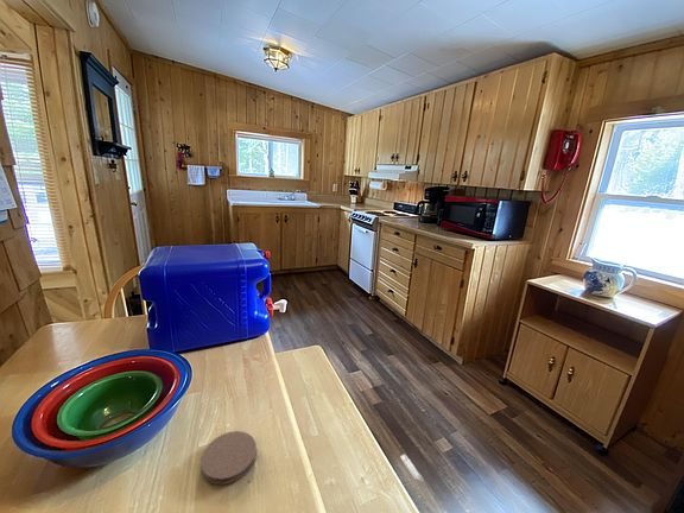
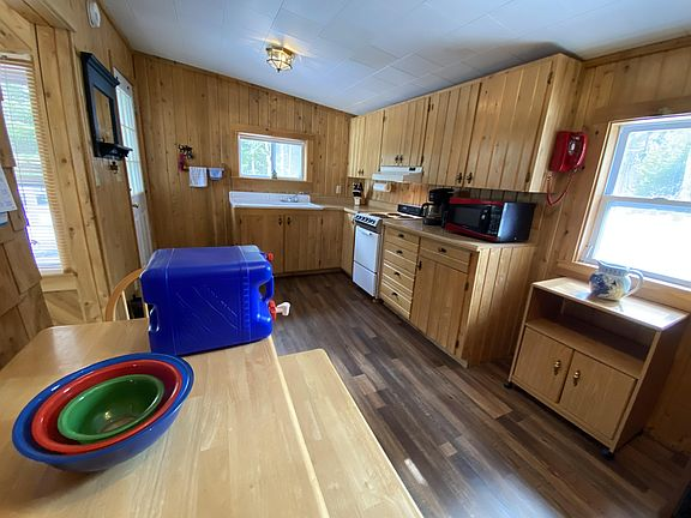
- coaster [200,430,258,486]
